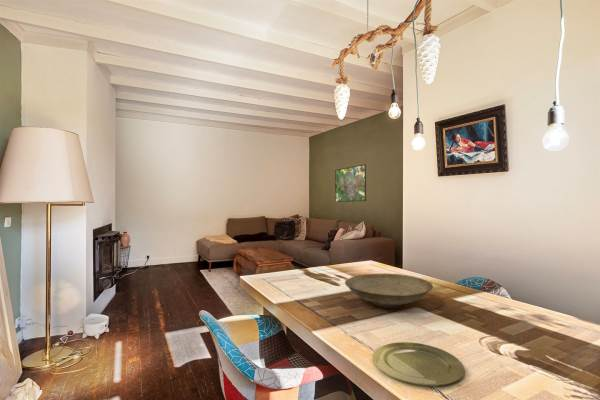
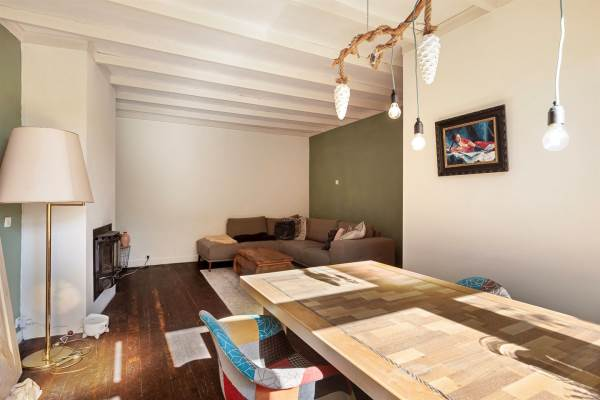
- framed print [334,163,367,203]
- decorative bowl [344,272,434,309]
- plate [372,341,465,387]
